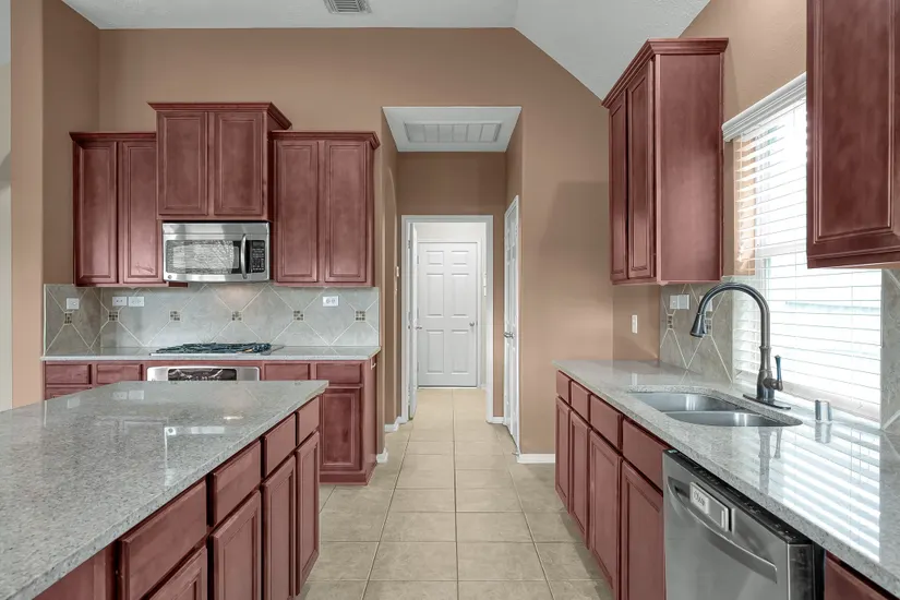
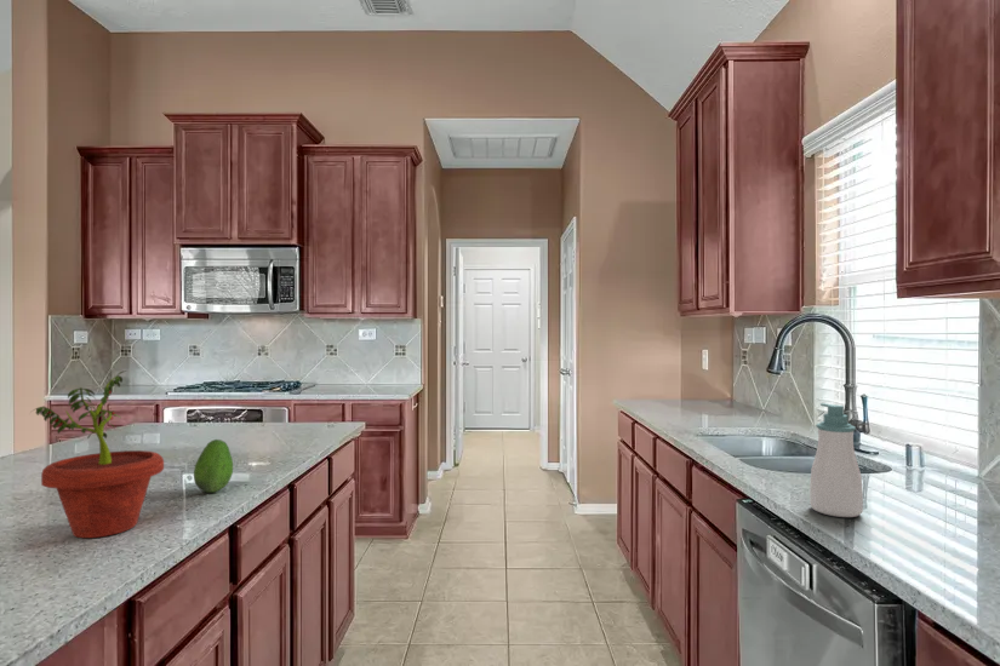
+ potted plant [28,369,165,539]
+ fruit [193,438,234,493]
+ soap bottle [808,402,864,518]
